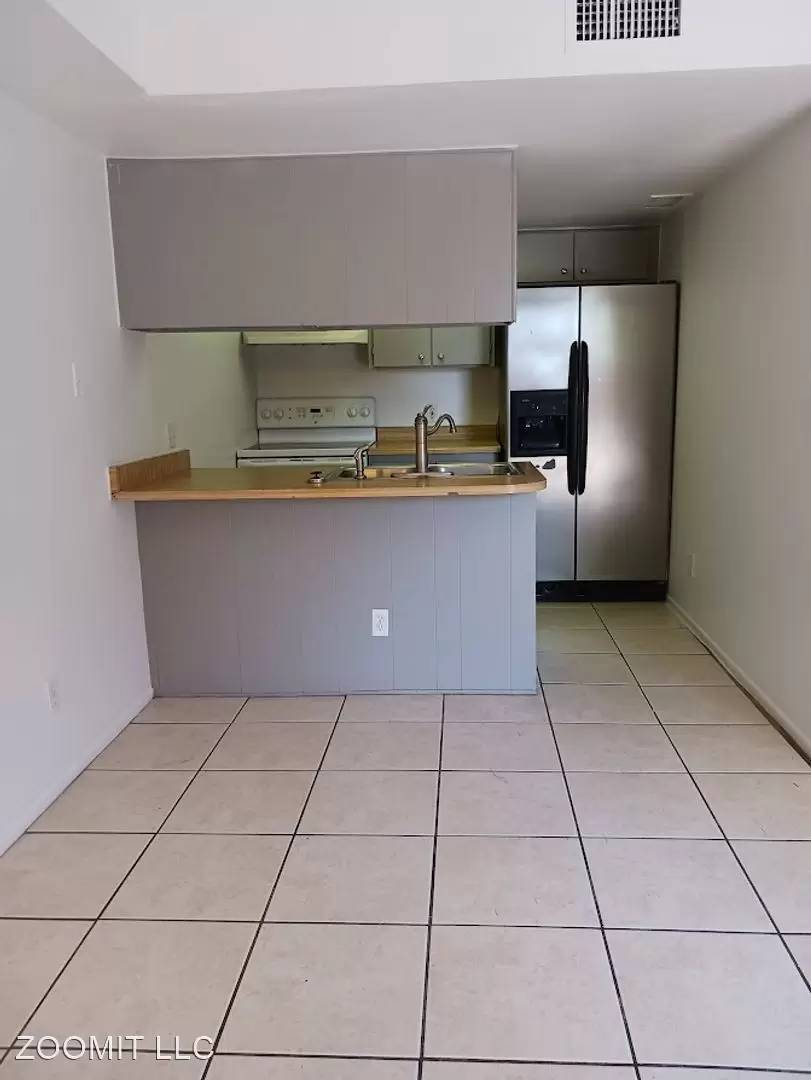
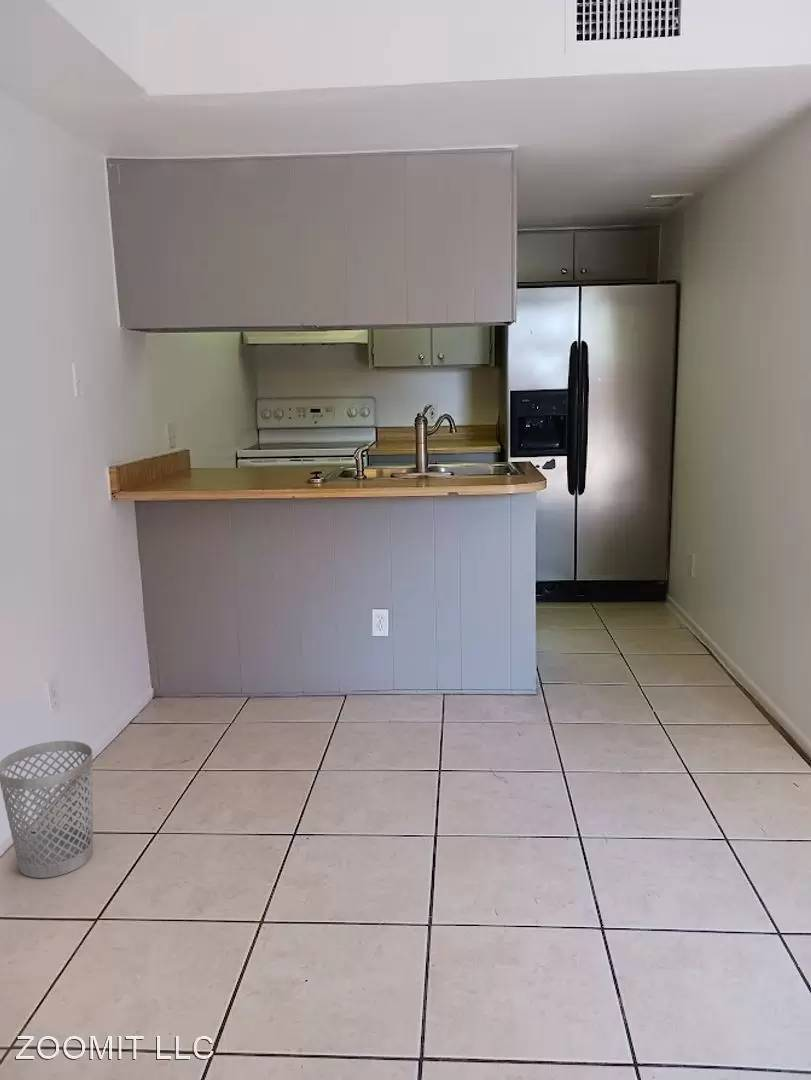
+ wastebasket [0,740,94,879]
